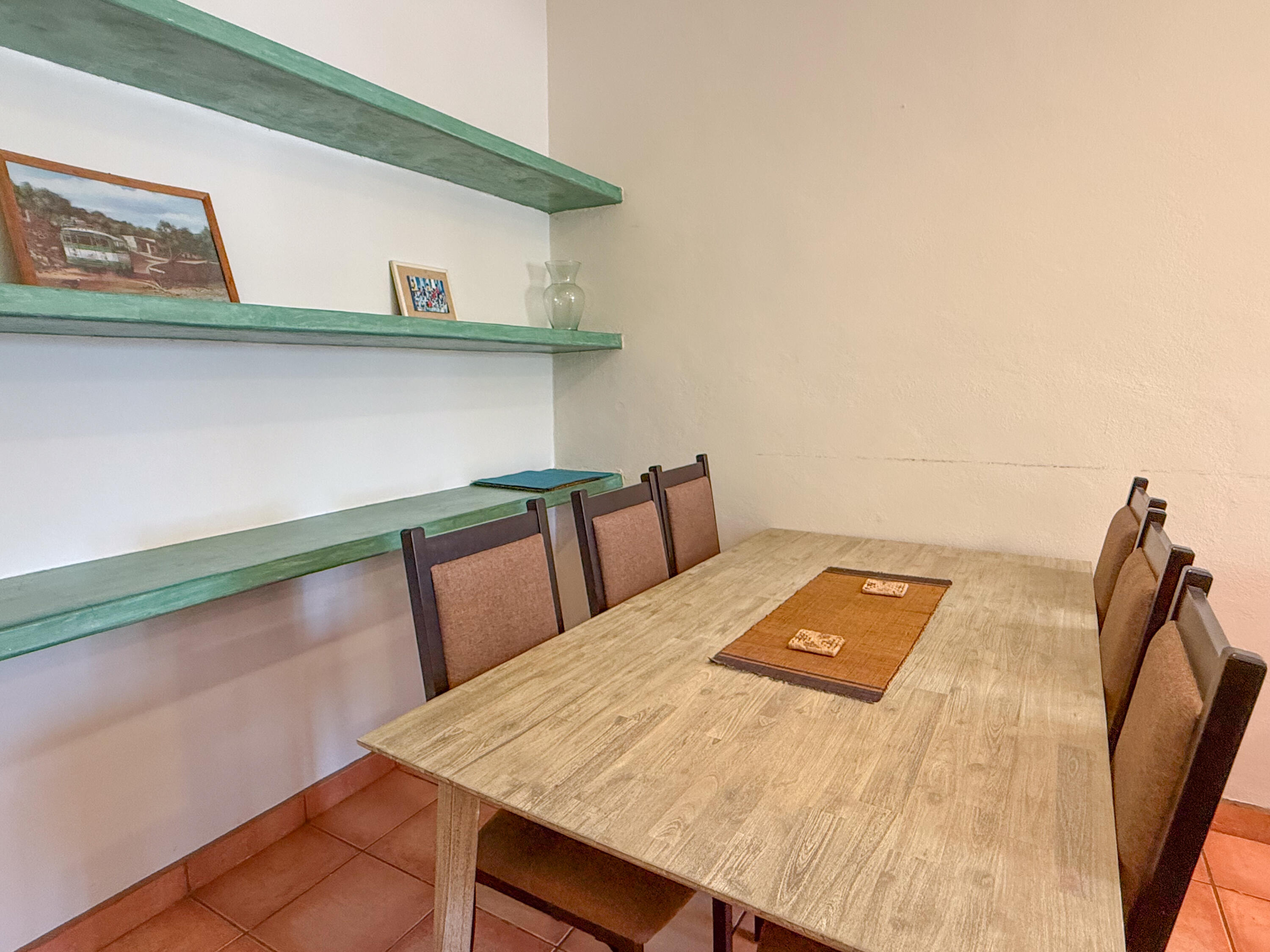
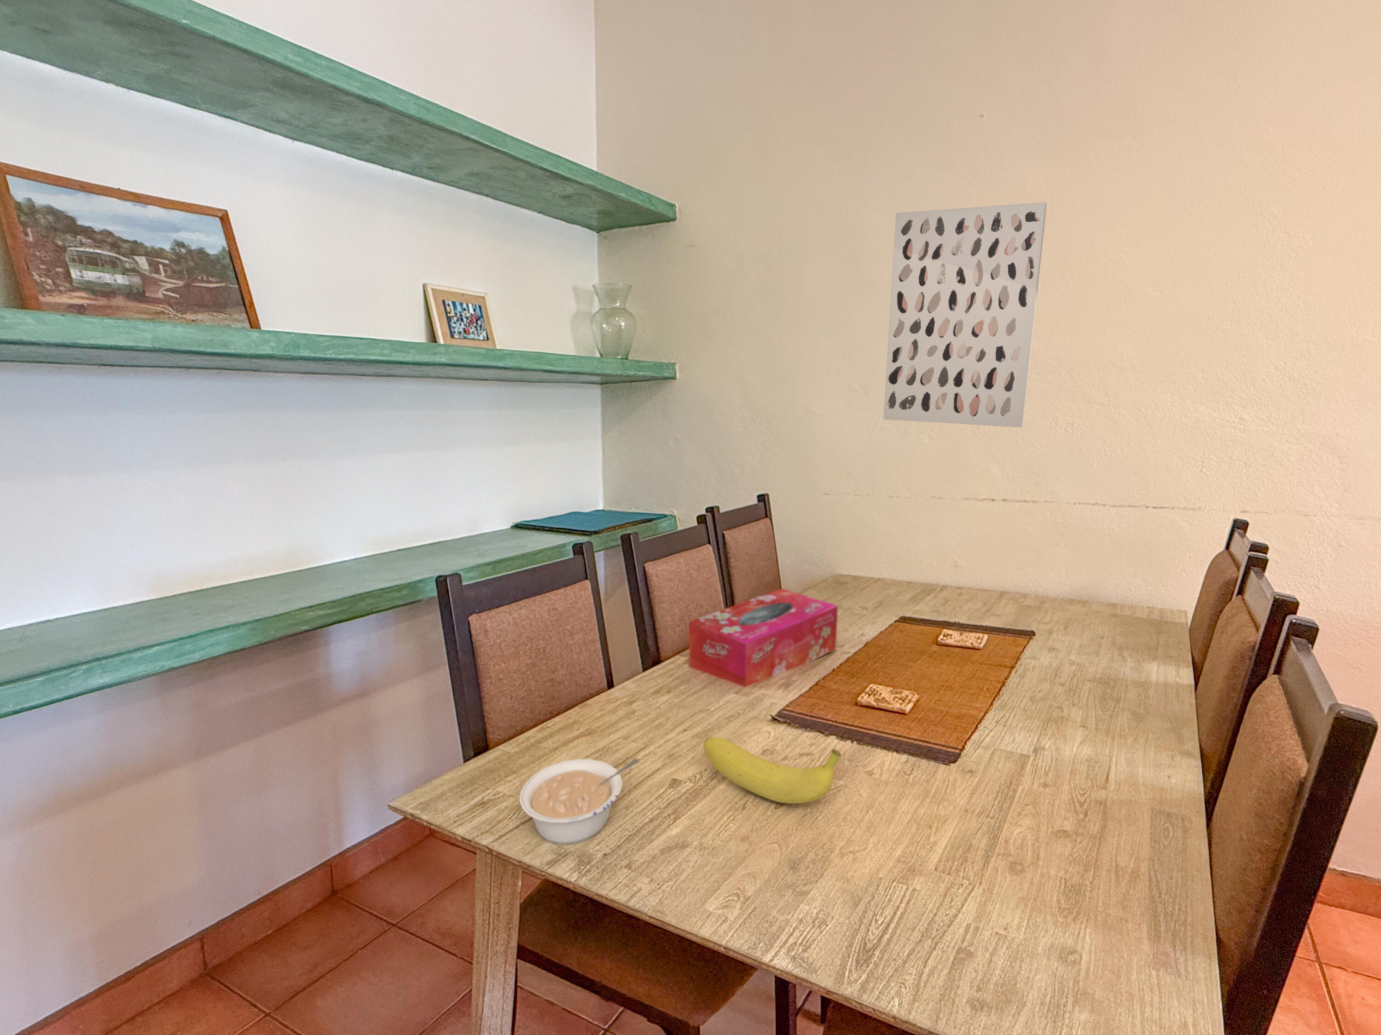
+ tissue box [688,588,838,688]
+ fruit [702,737,842,805]
+ wall art [883,202,1047,427]
+ legume [519,758,639,845]
